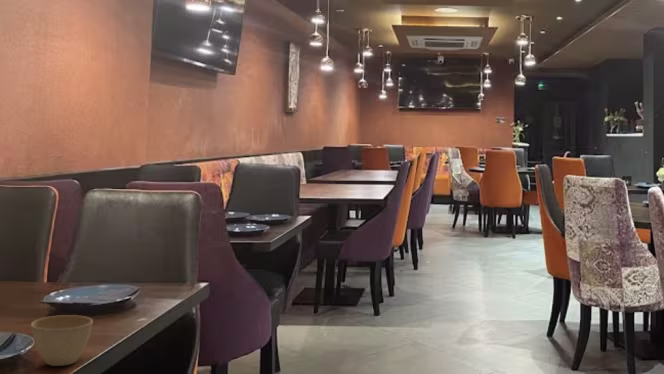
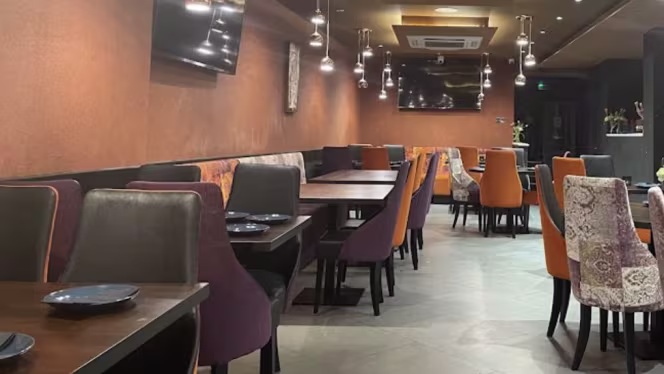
- flower pot [30,314,94,367]
